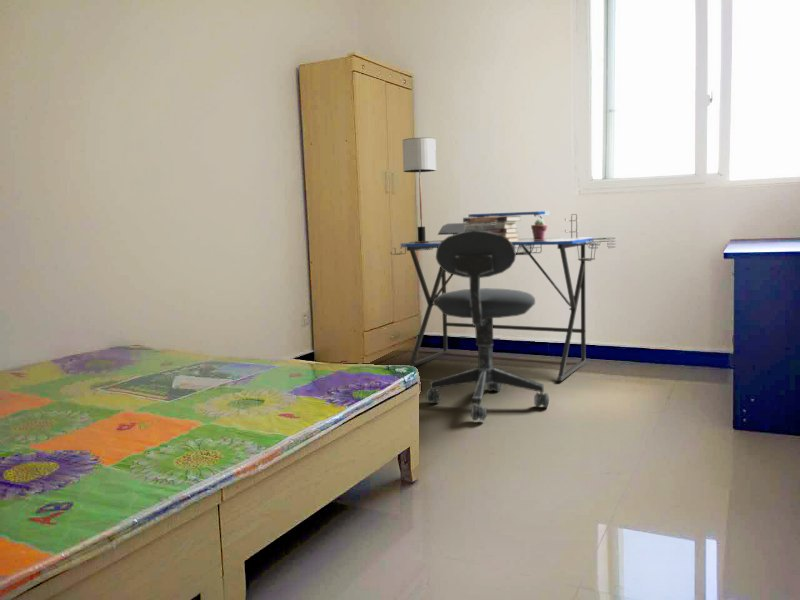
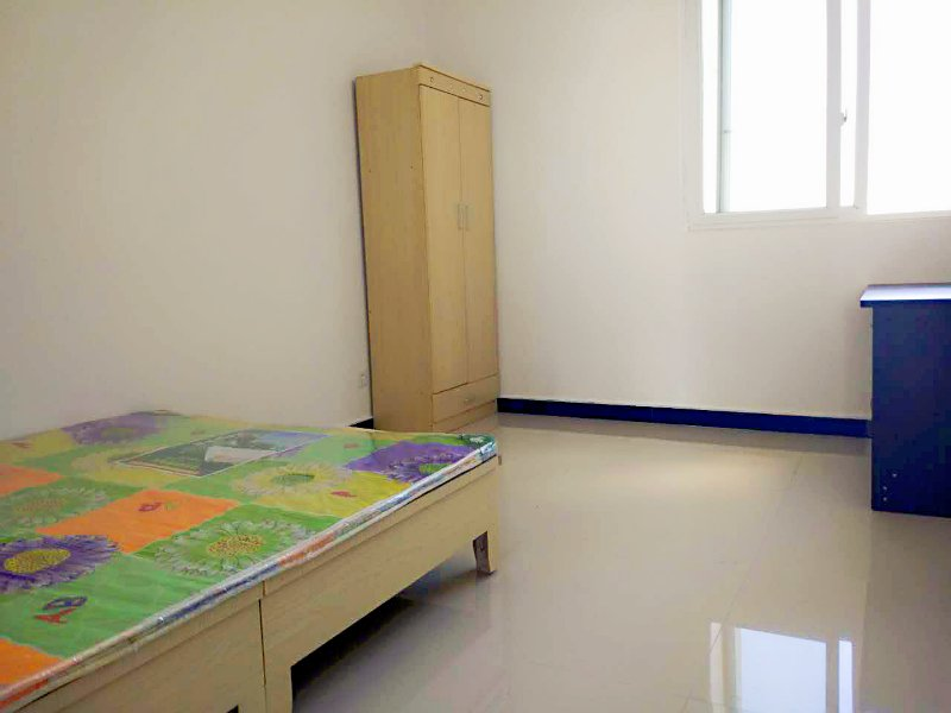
- office chair [425,231,550,422]
- potted succulent [530,218,548,240]
- desk [391,210,616,382]
- table lamp [402,137,437,243]
- book stack [462,215,522,242]
